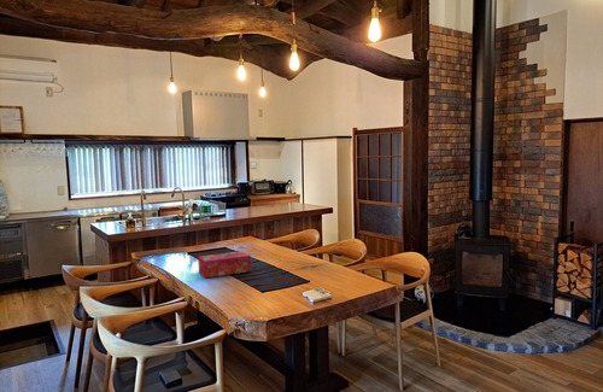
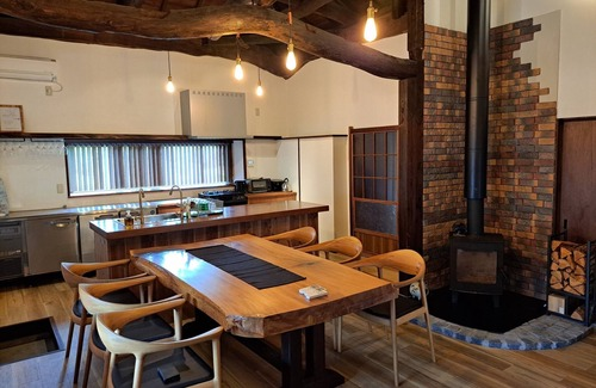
- tissue box [197,250,252,279]
